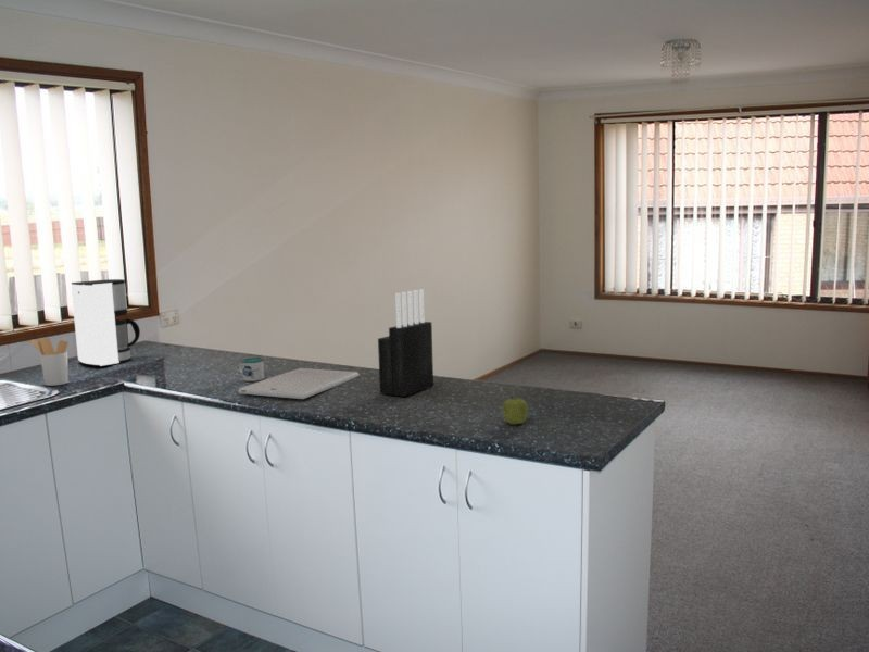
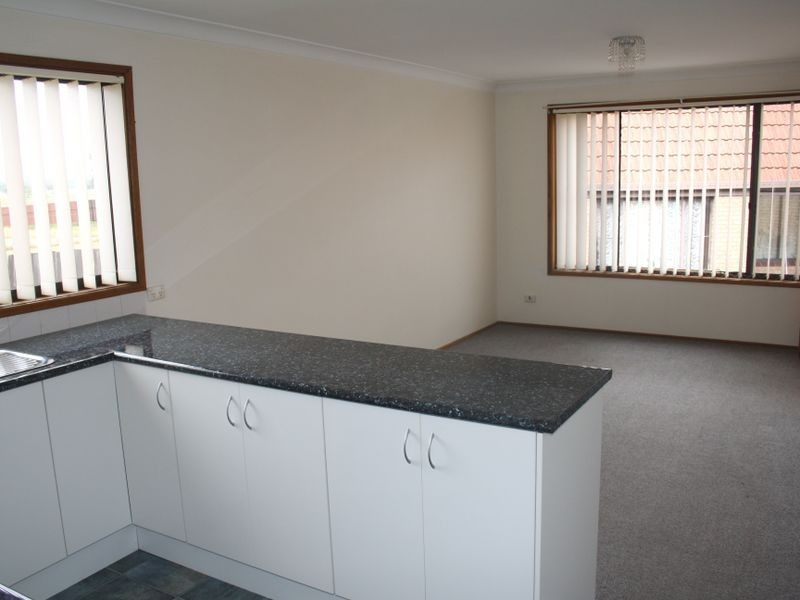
- fruit [502,396,529,426]
- mug [238,356,265,383]
- coffee maker [71,278,141,367]
- utensil holder [29,337,70,387]
- knife block [377,288,434,398]
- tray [238,367,361,400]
